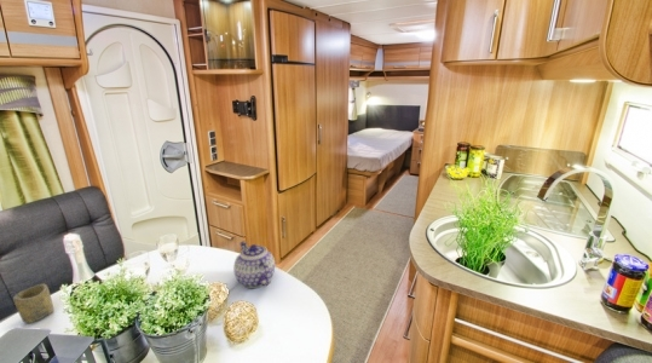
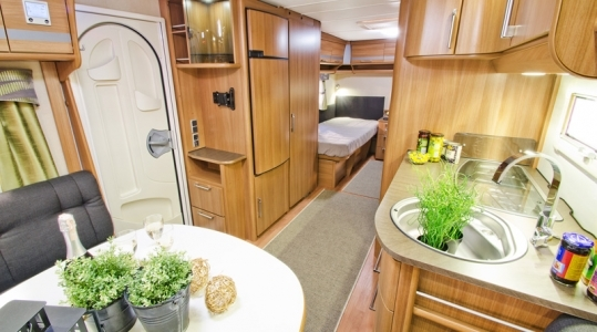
- cup [12,283,54,324]
- teapot [232,241,276,289]
